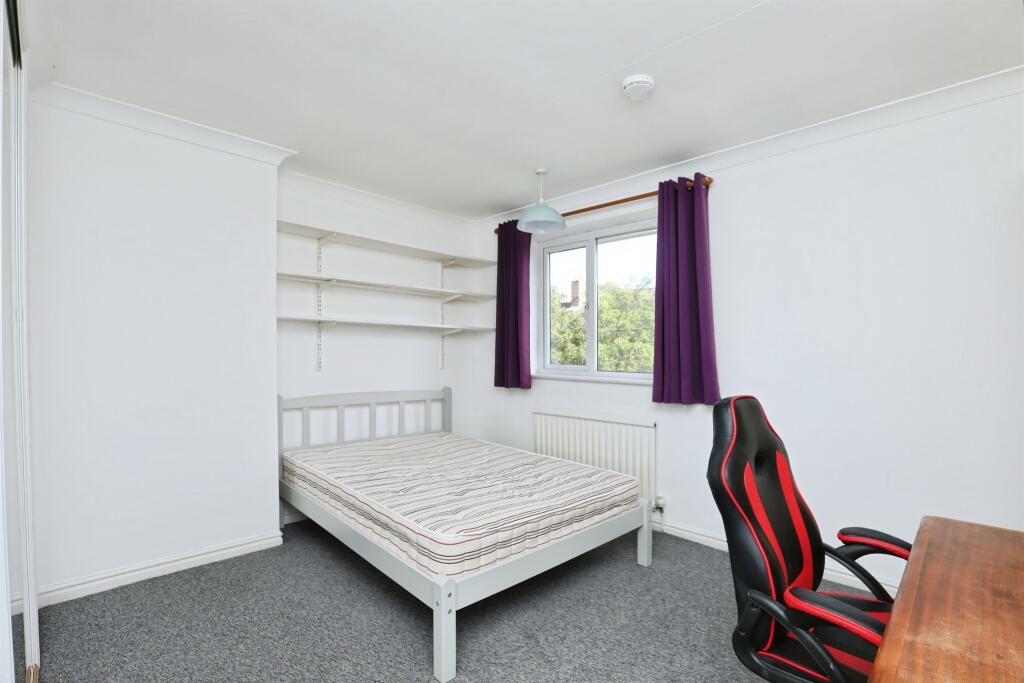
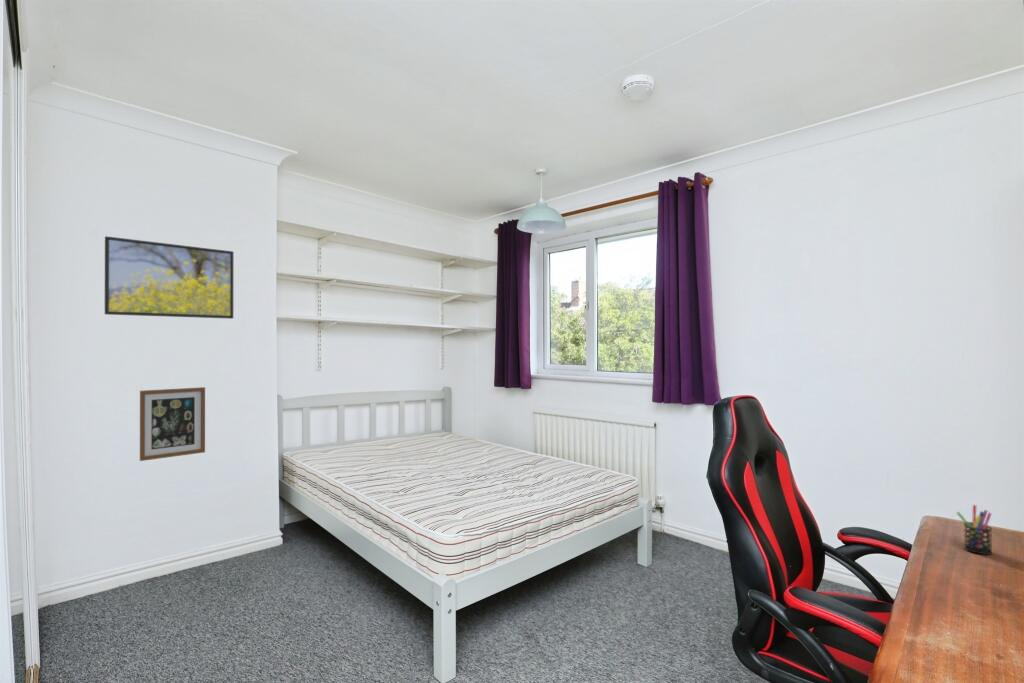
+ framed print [104,235,234,320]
+ wall art [139,386,206,462]
+ pen holder [956,504,993,556]
